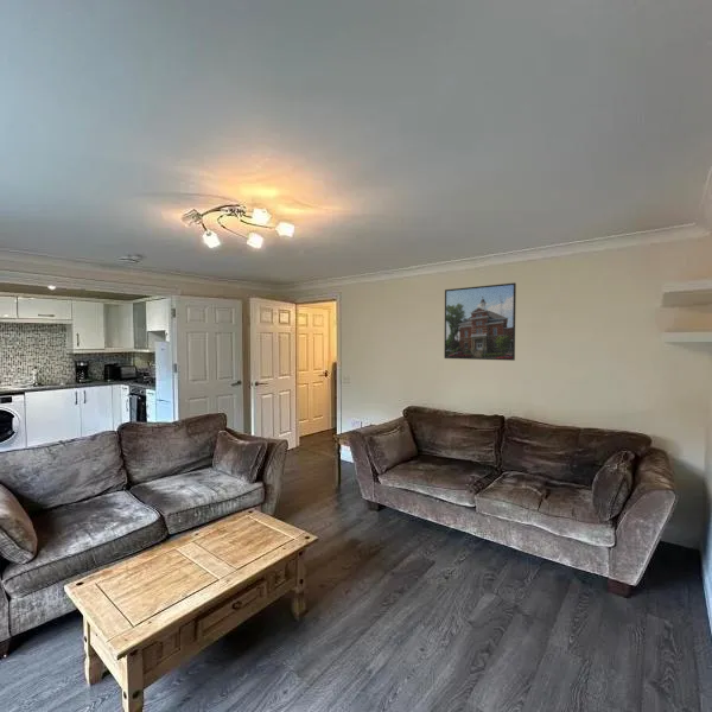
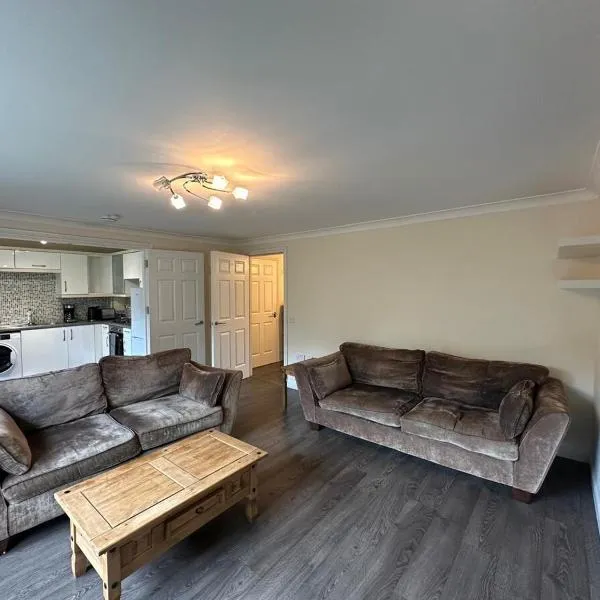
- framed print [443,281,517,362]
